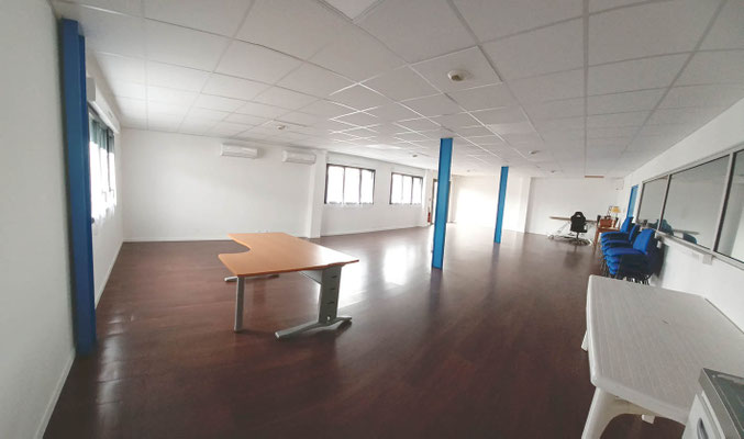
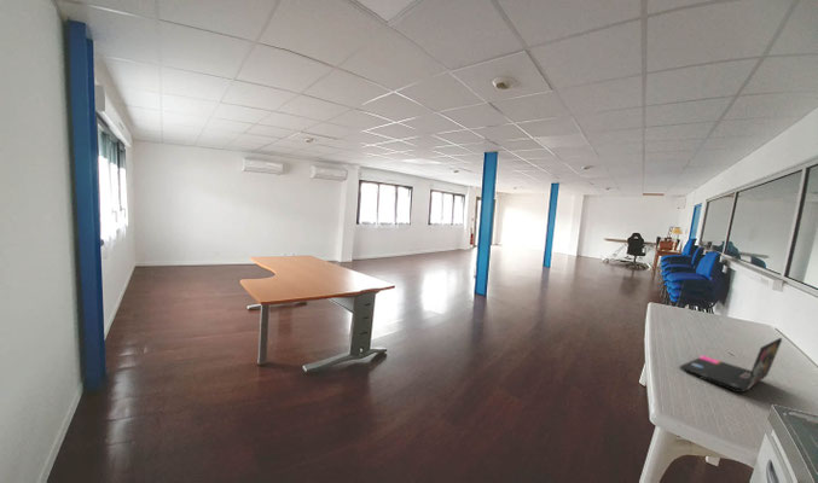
+ laptop [678,337,783,394]
